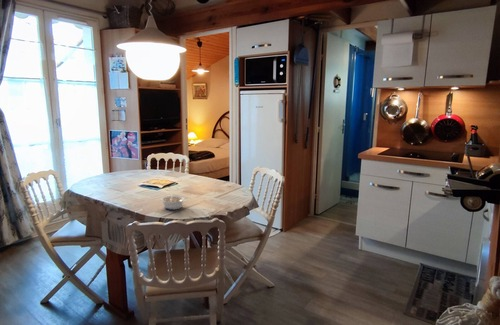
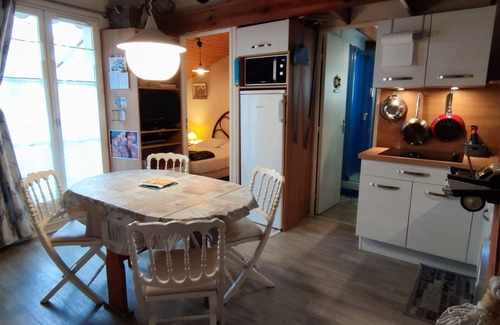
- legume [160,192,186,211]
